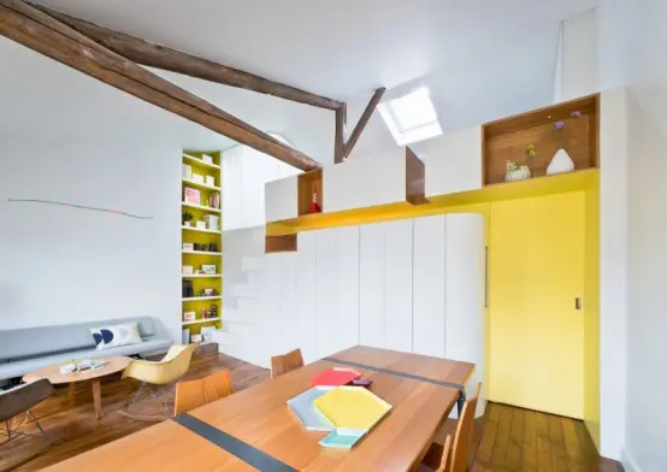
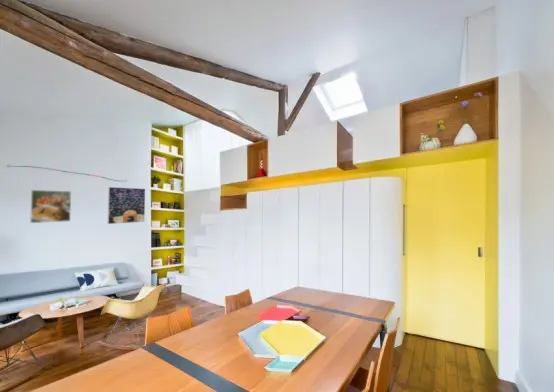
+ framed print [29,189,72,224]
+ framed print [107,186,146,225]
